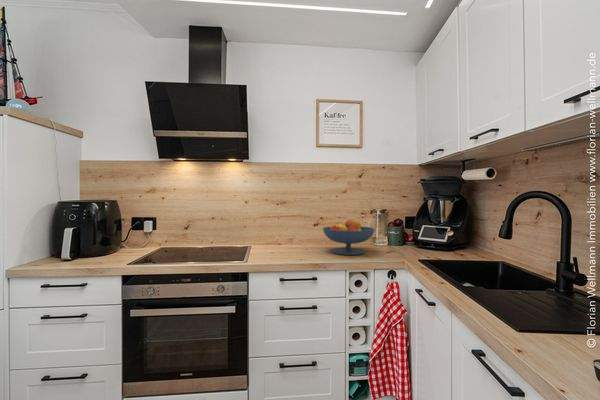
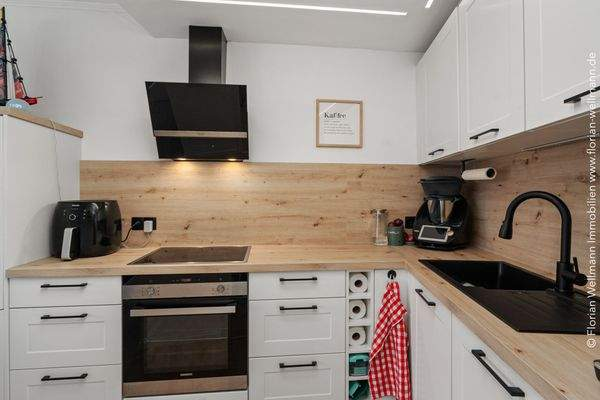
- fruit bowl [322,218,376,256]
